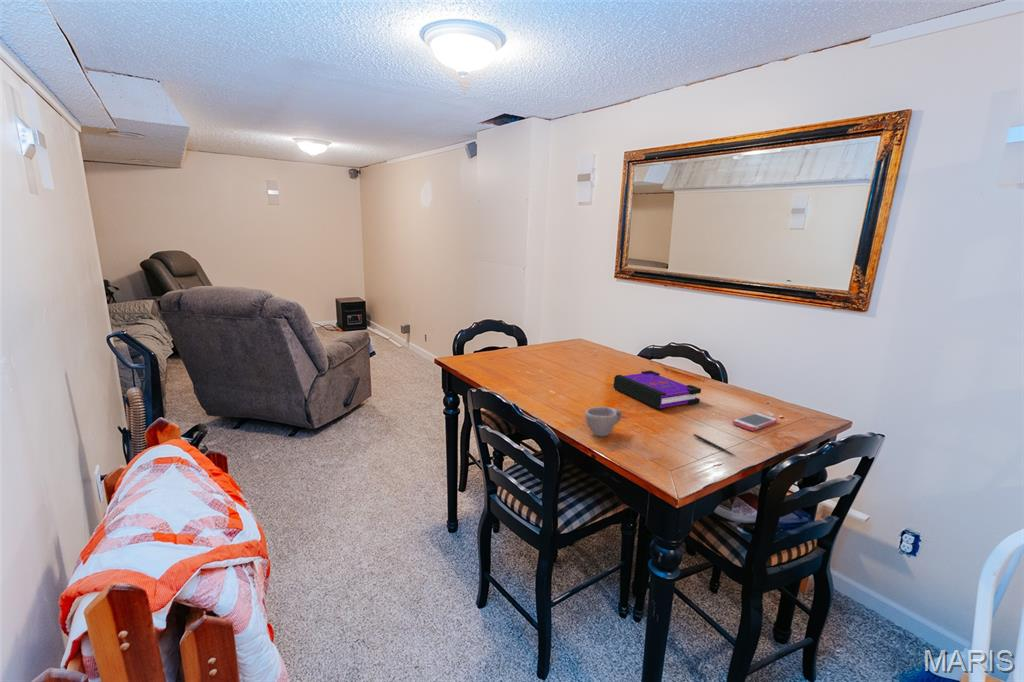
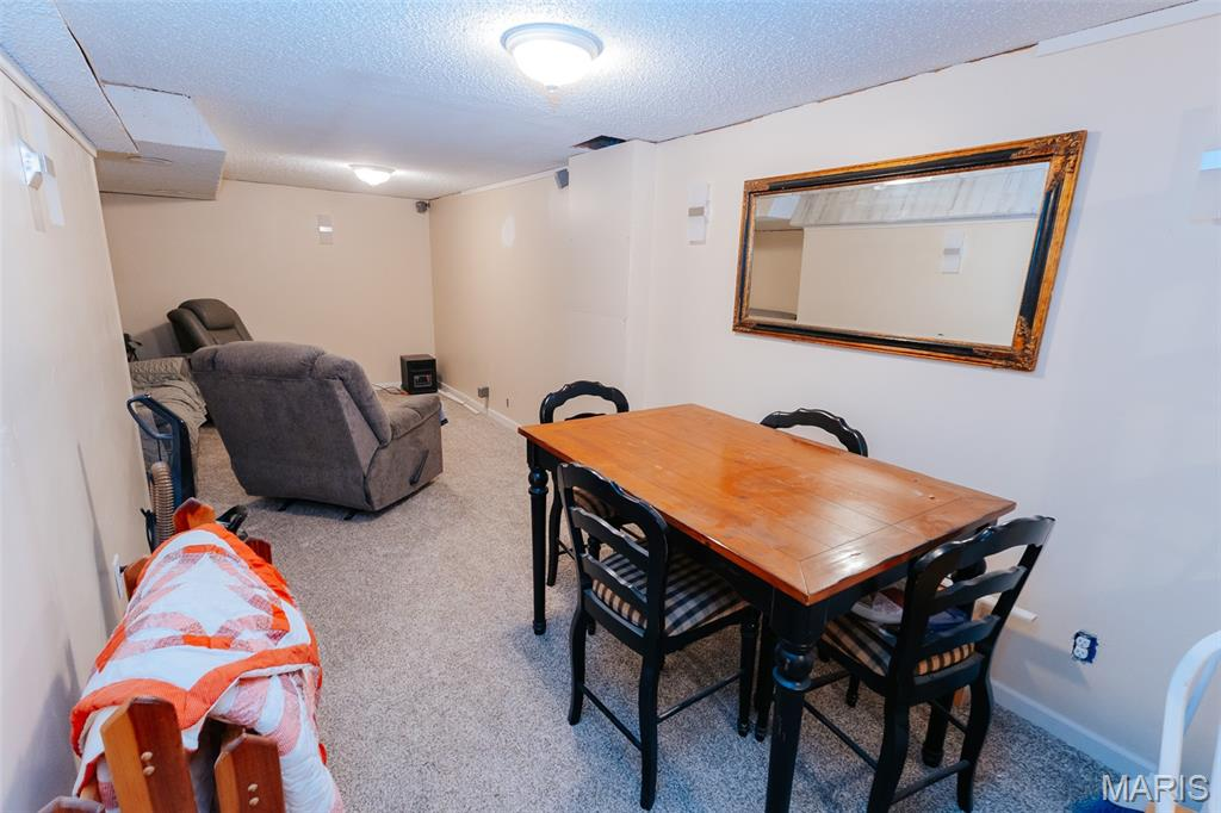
- cup [584,406,623,438]
- board game [612,369,702,411]
- smartphone [732,411,778,432]
- pen [692,433,736,457]
